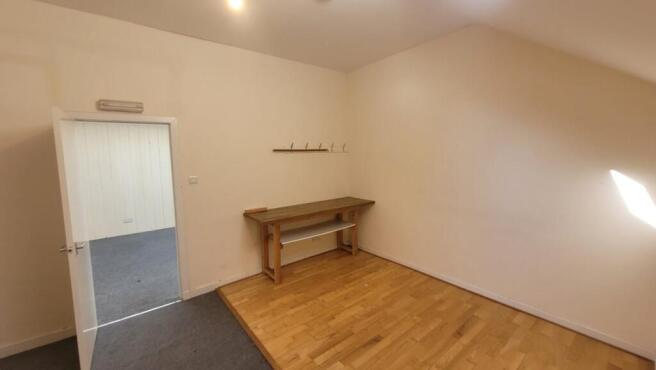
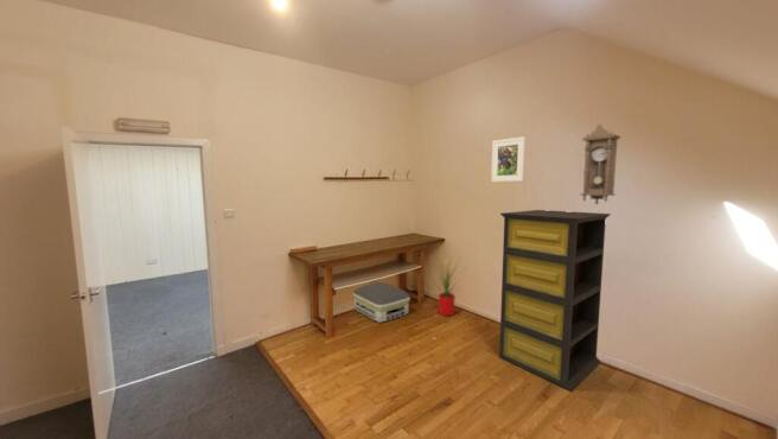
+ house plant [423,252,466,317]
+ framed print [490,135,527,183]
+ air purifier [351,281,412,324]
+ pendulum clock [579,122,621,205]
+ bookshelf [498,209,612,392]
